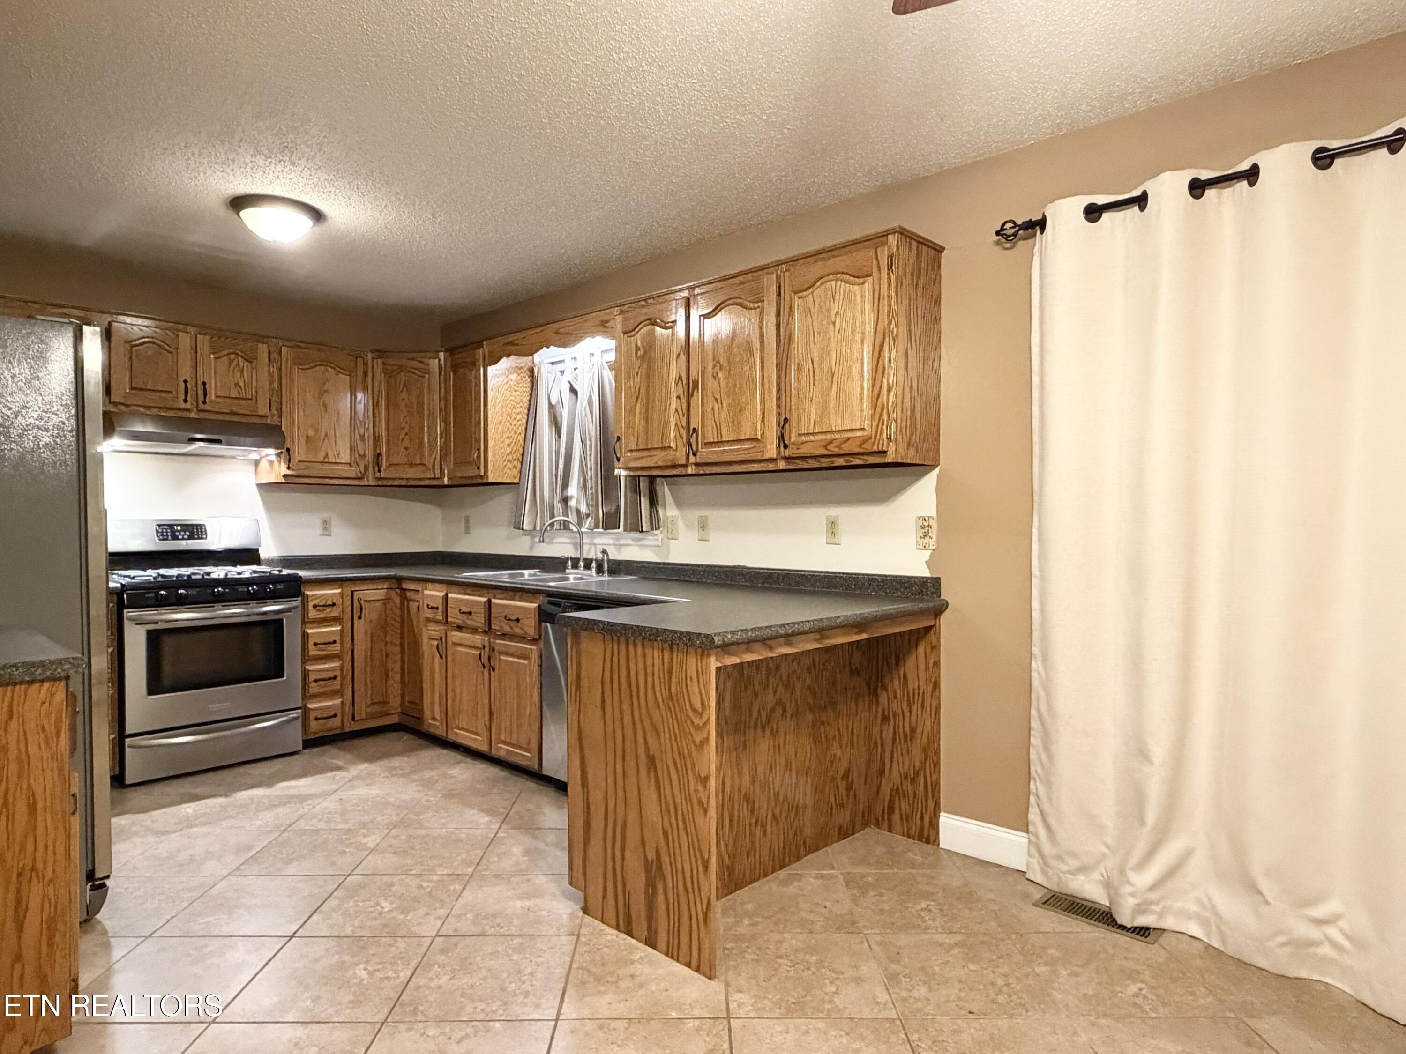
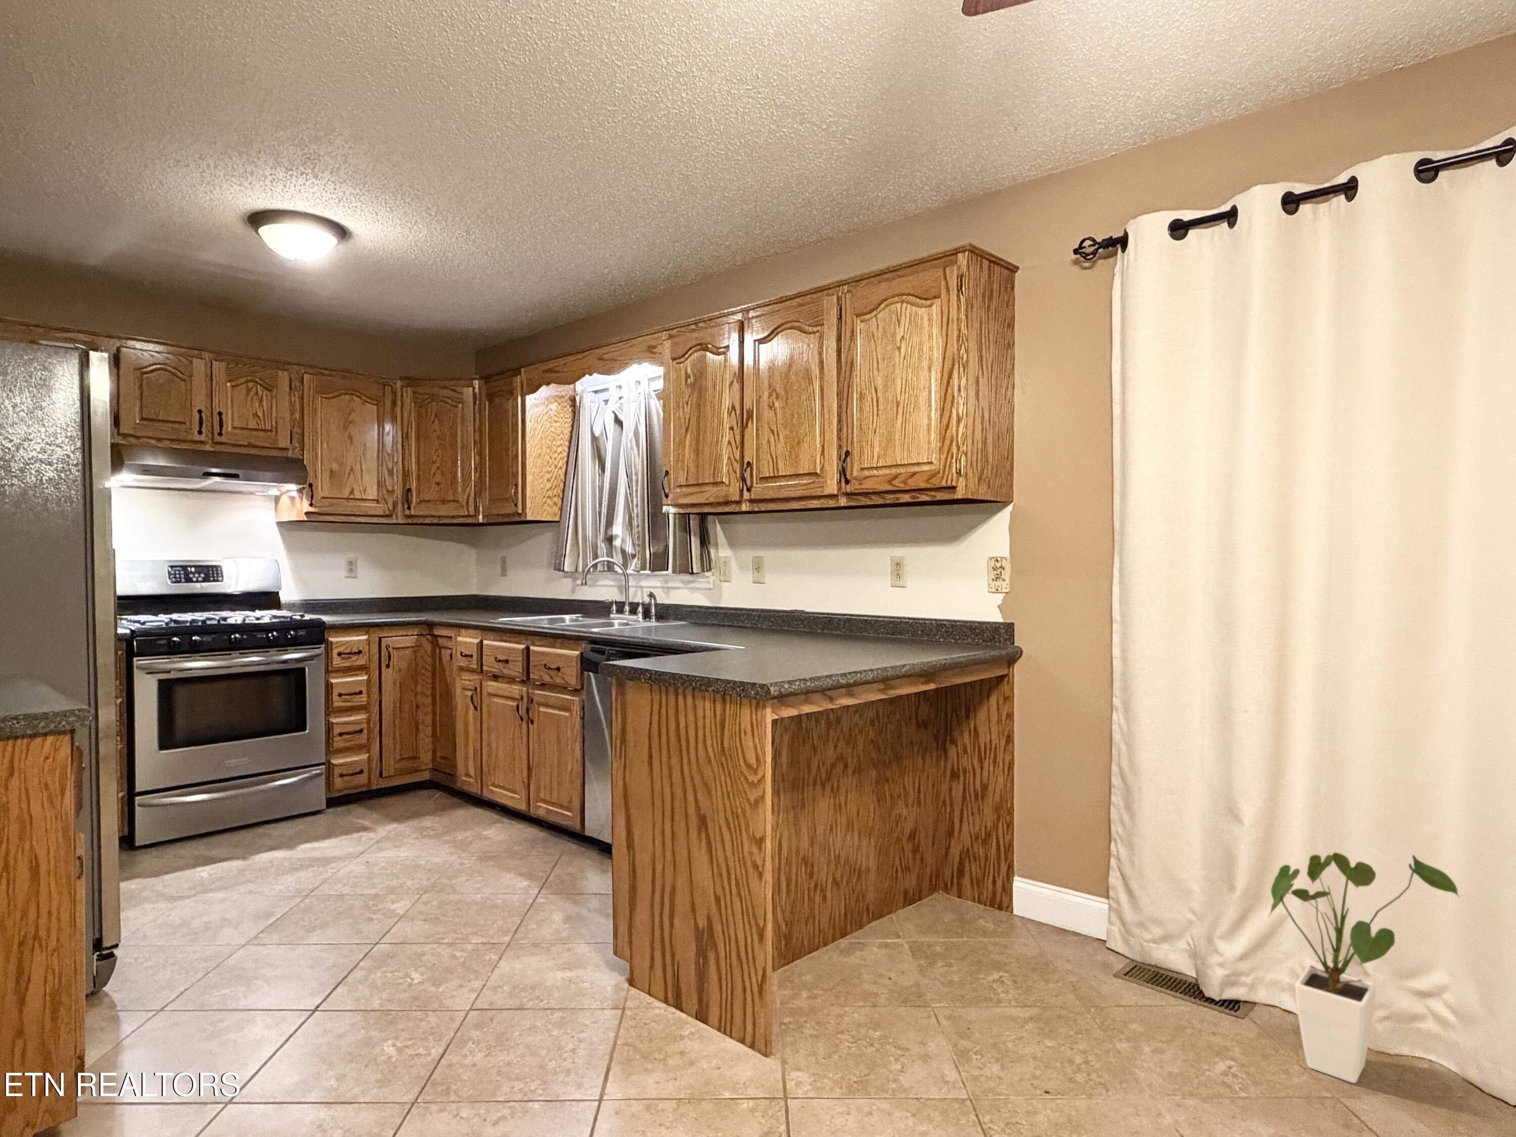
+ house plant [1267,852,1461,1084]
